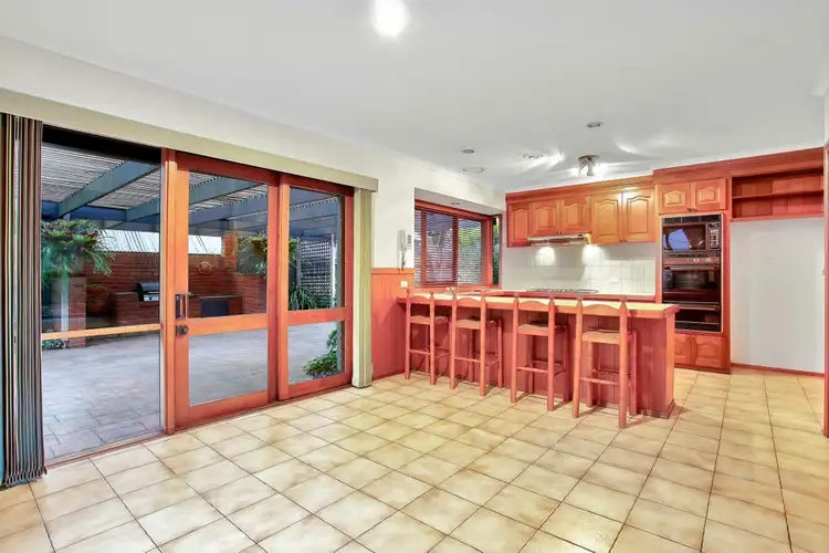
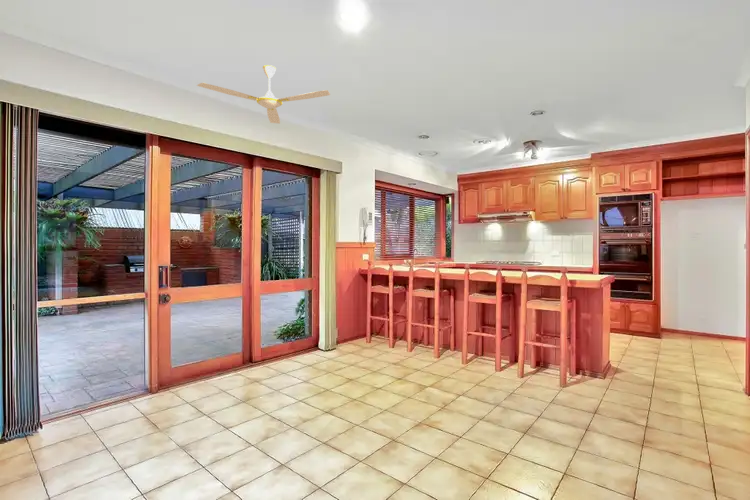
+ ceiling fan [196,64,331,125]
